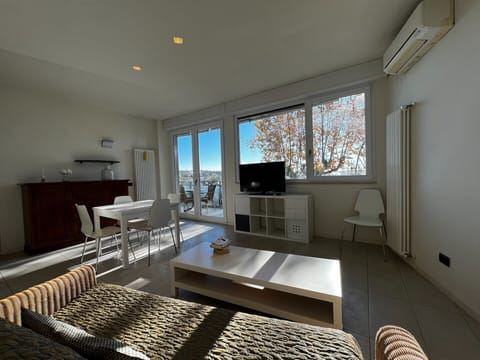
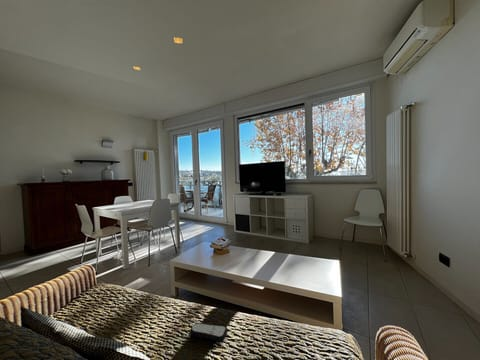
+ remote control [189,322,229,342]
